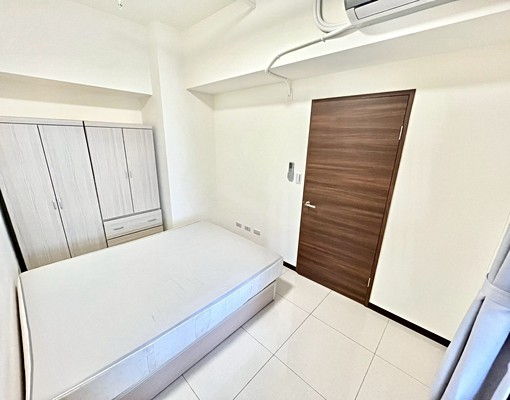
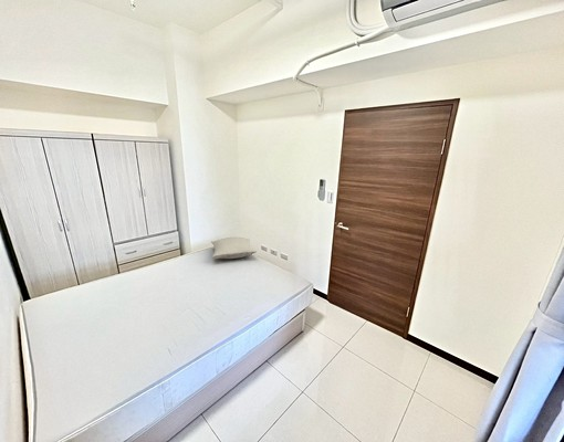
+ pillow [210,236,258,260]
